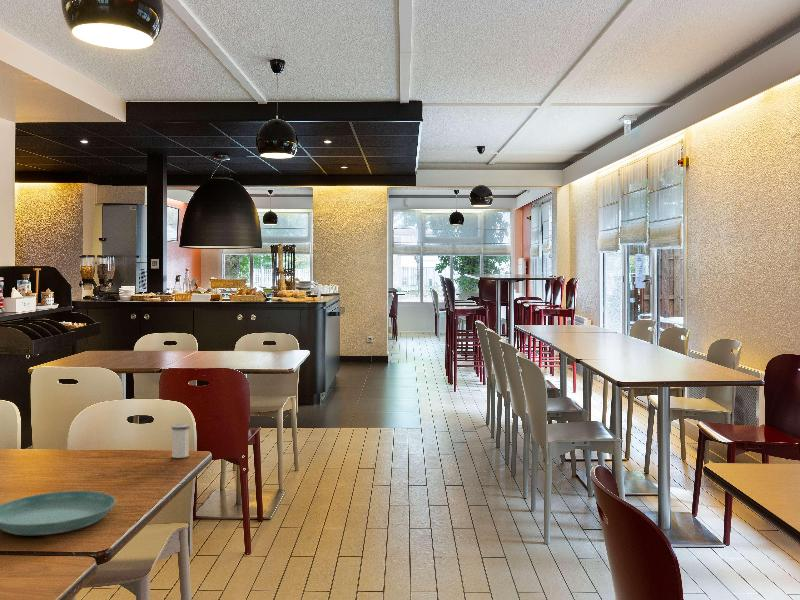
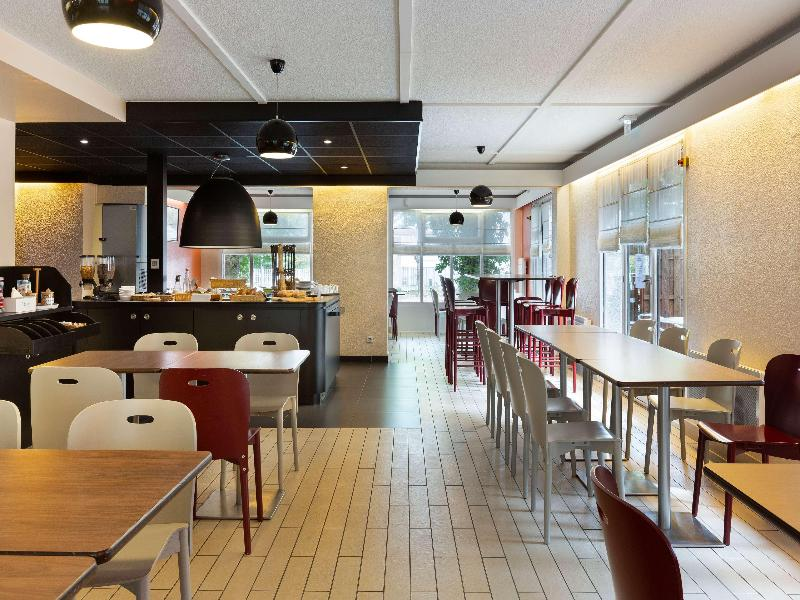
- saucer [0,490,117,536]
- salt shaker [170,423,191,459]
